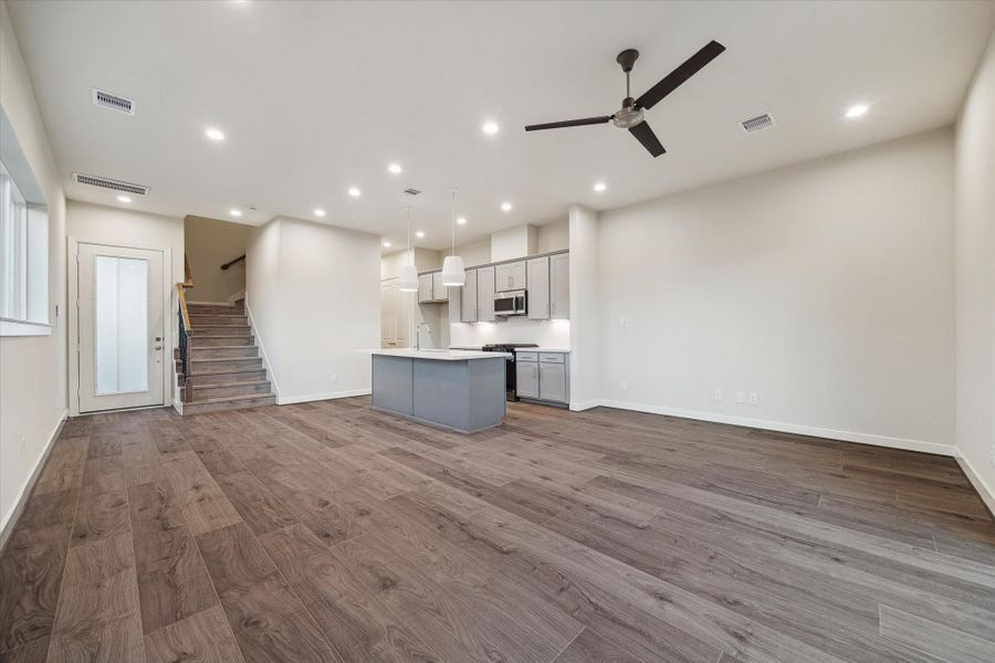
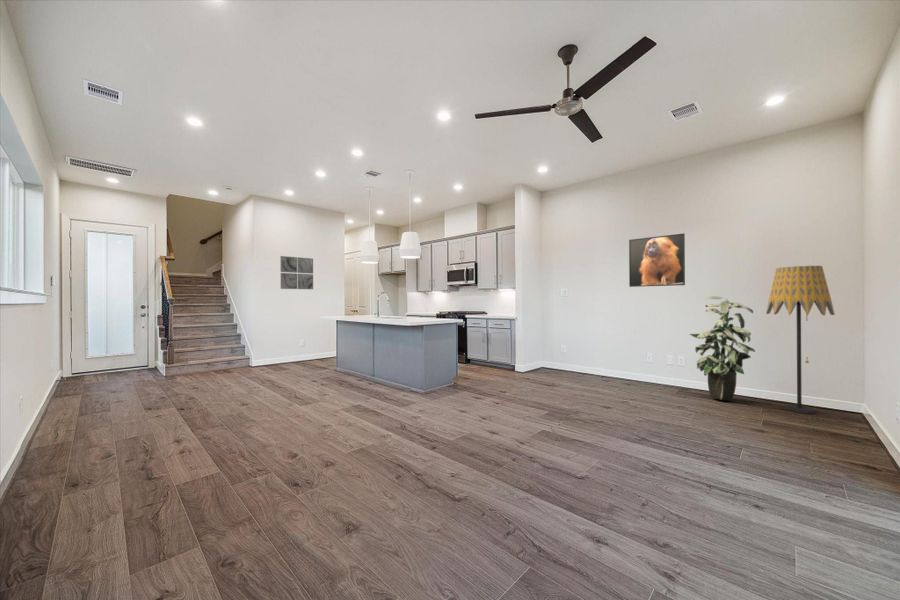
+ wall art [279,255,314,290]
+ indoor plant [688,295,756,402]
+ floor lamp [765,265,836,415]
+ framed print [628,232,686,288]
